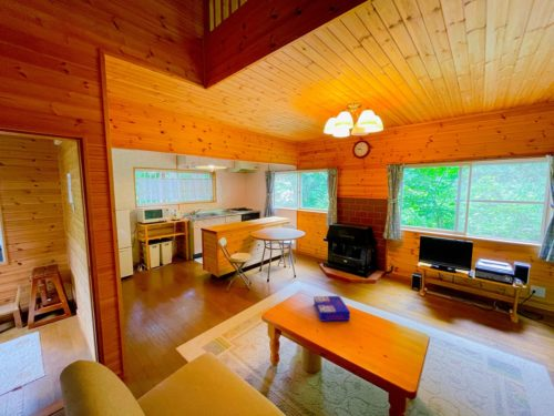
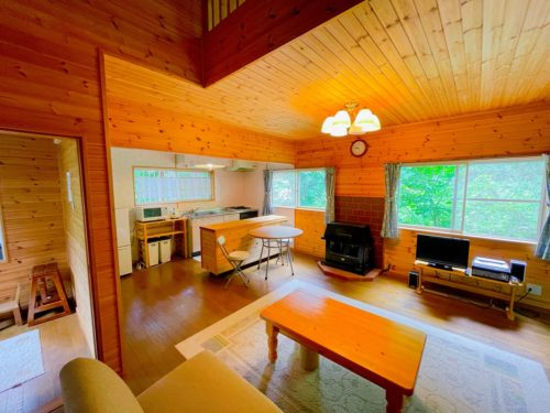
- board game [314,295,351,323]
